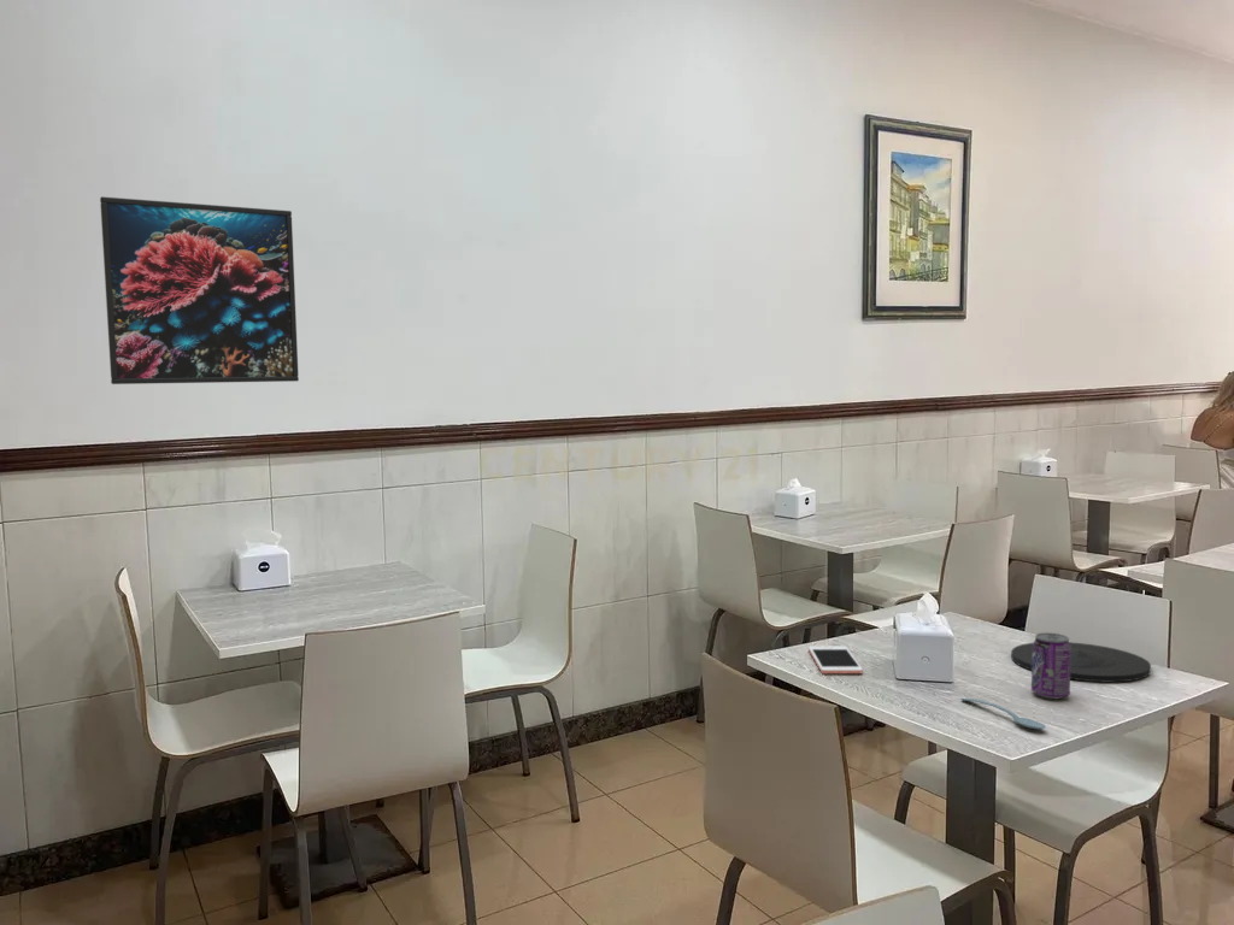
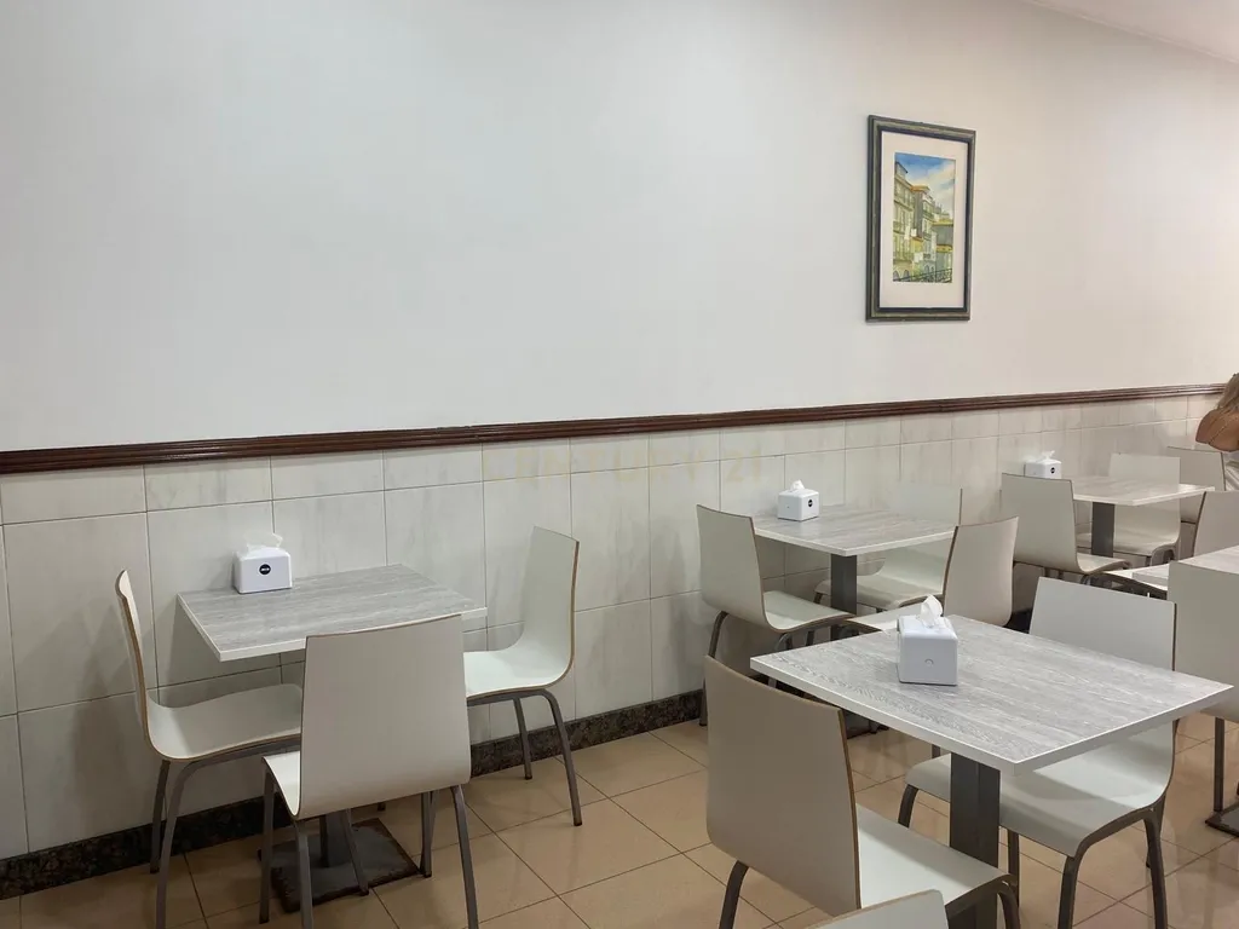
- cell phone [807,646,864,674]
- plate [1010,641,1152,683]
- spoon [960,697,1046,730]
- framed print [99,195,300,385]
- beverage can [1030,631,1071,700]
